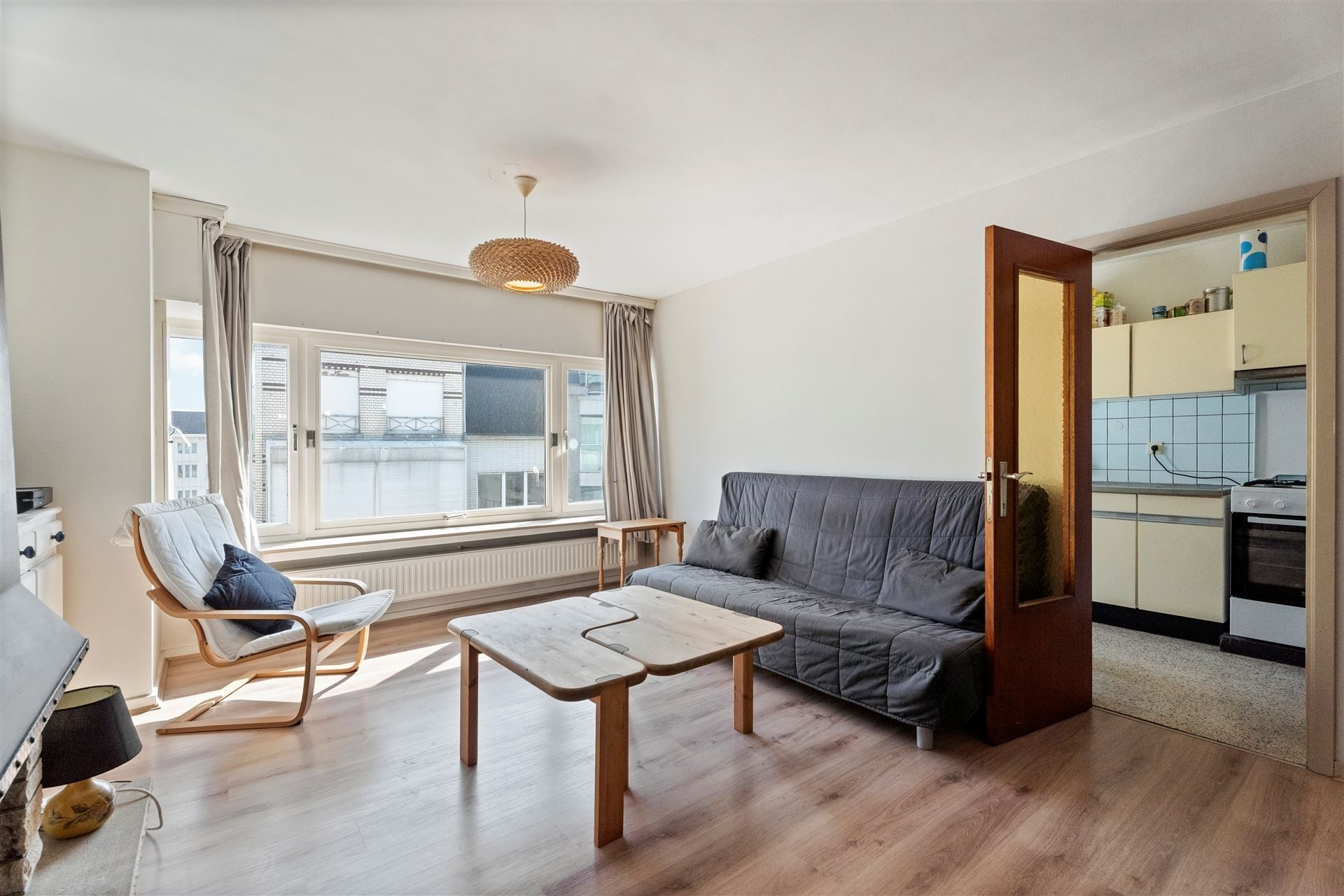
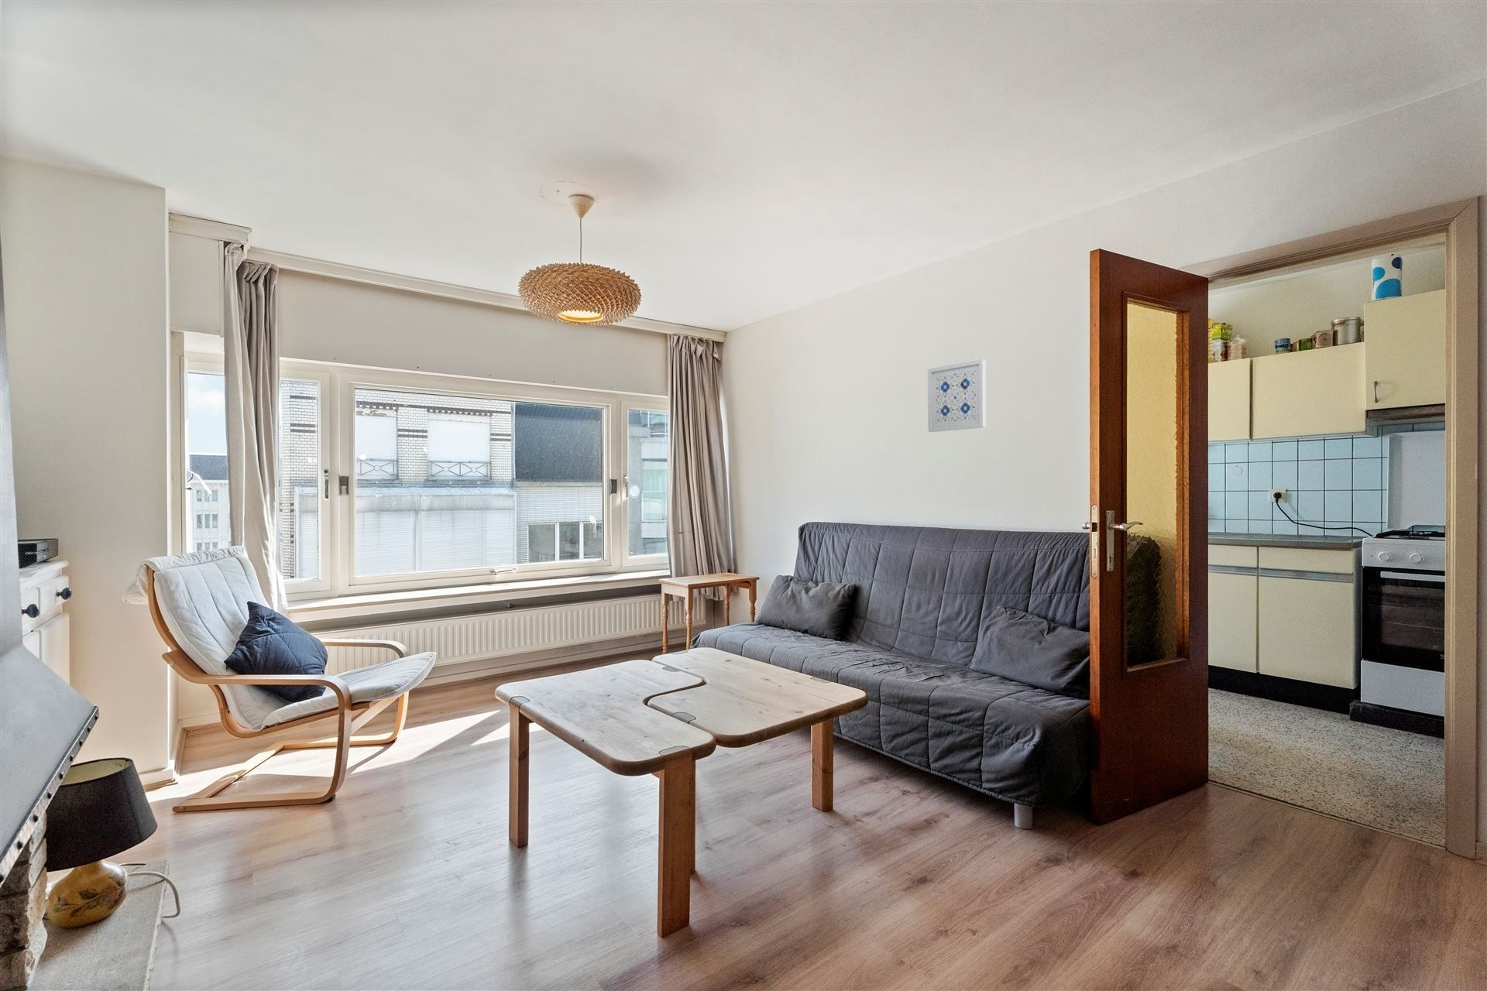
+ wall art [927,358,987,432]
